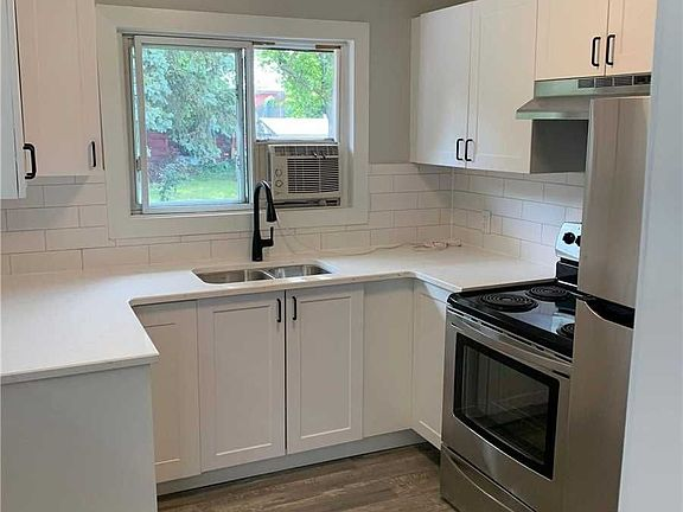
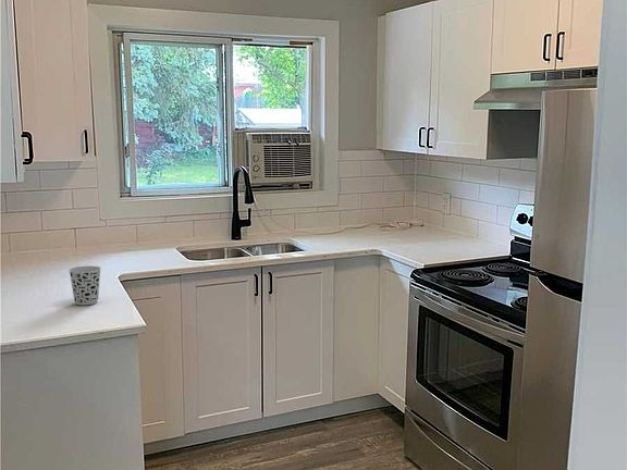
+ cup [67,265,102,306]
